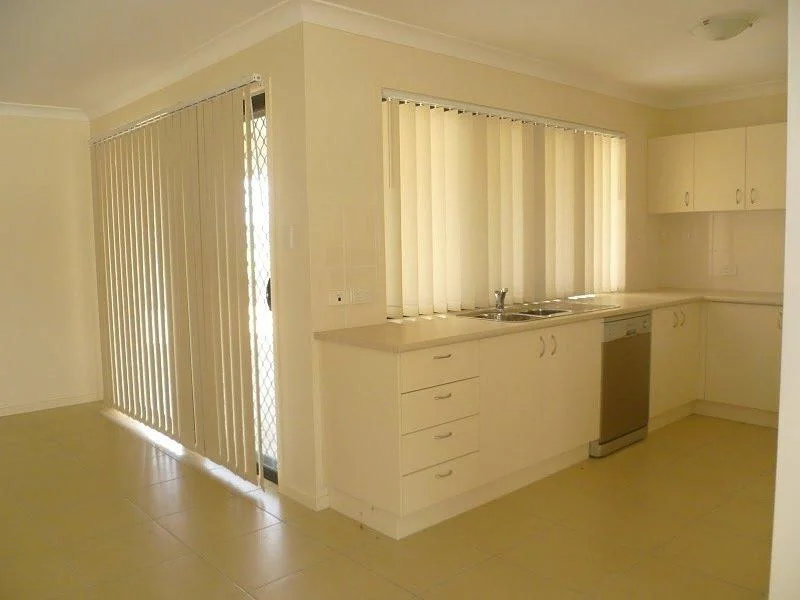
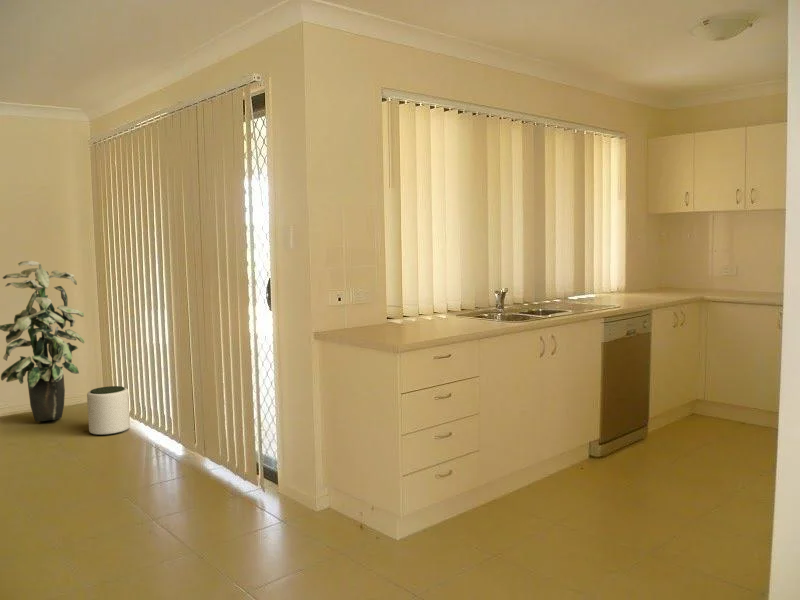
+ indoor plant [0,260,86,422]
+ plant pot [86,385,131,436]
